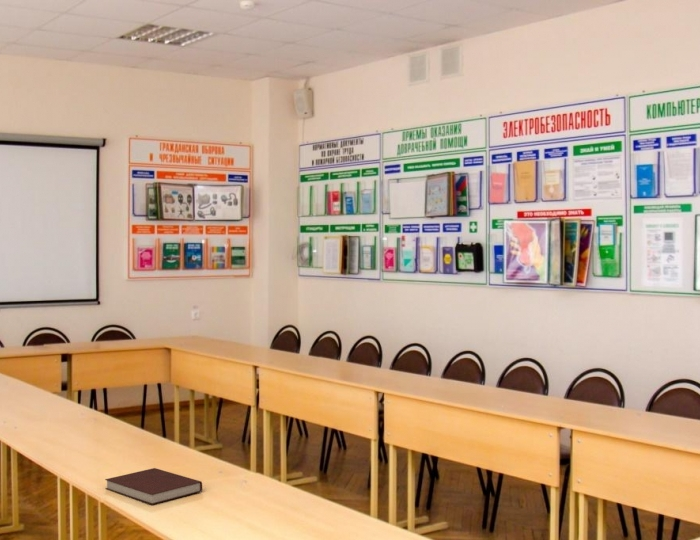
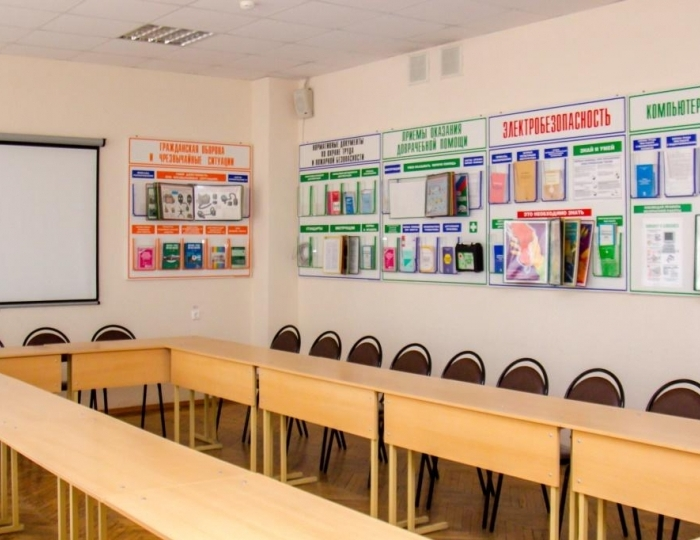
- notebook [104,467,203,506]
